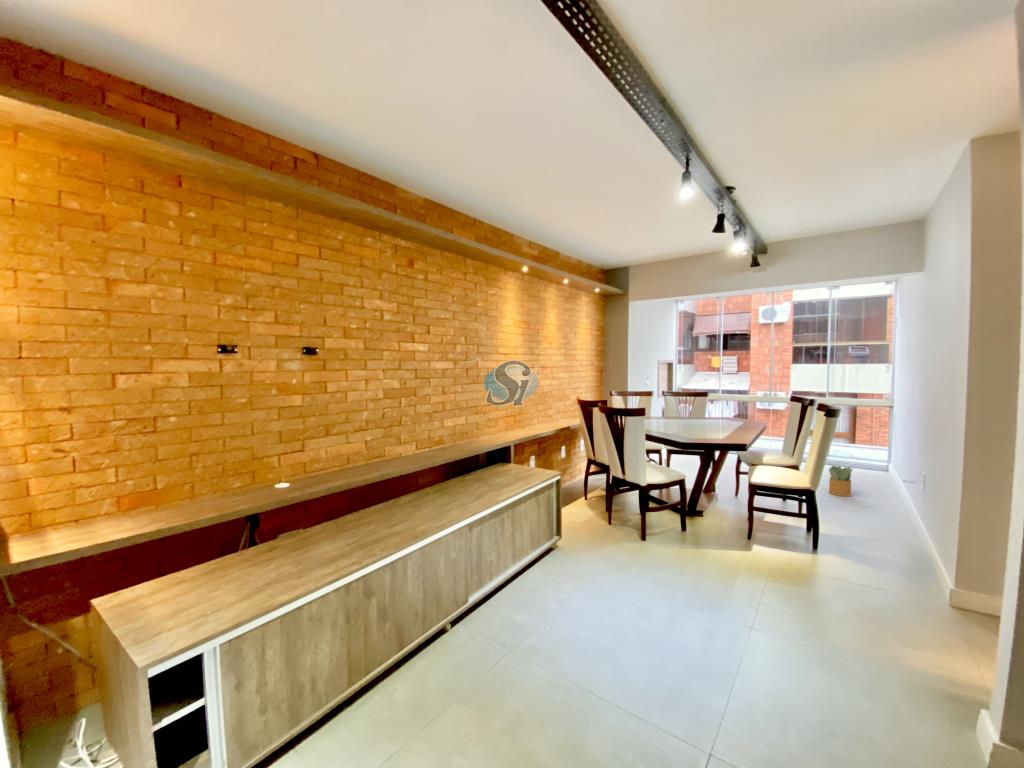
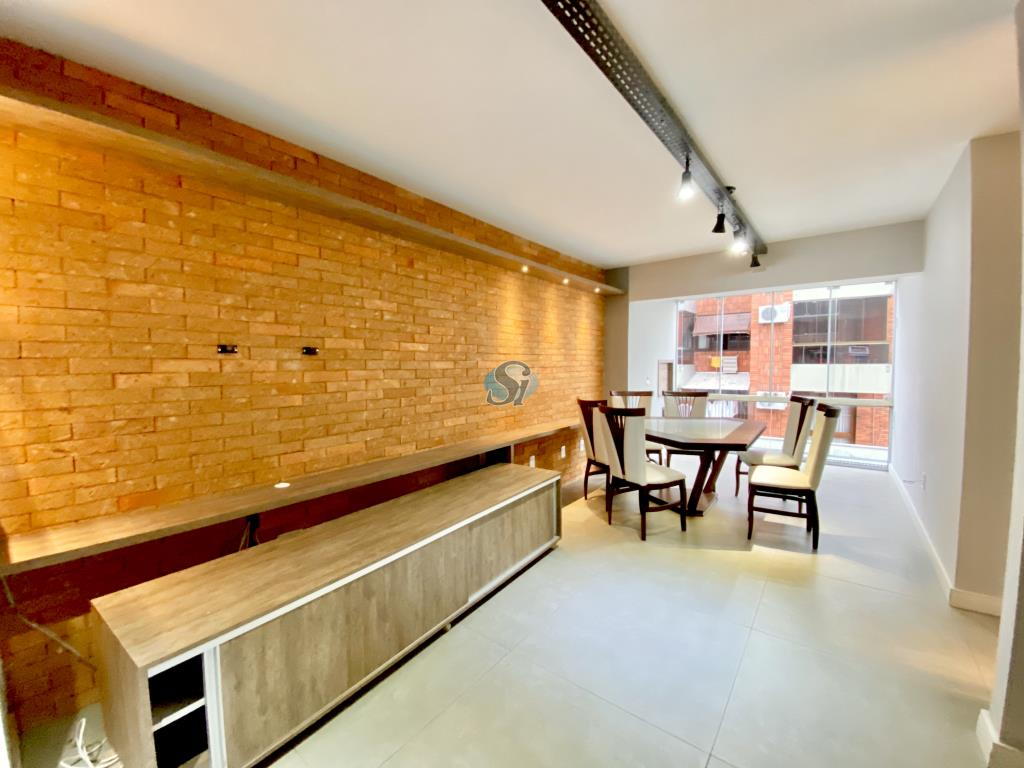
- potted plant [828,464,853,498]
